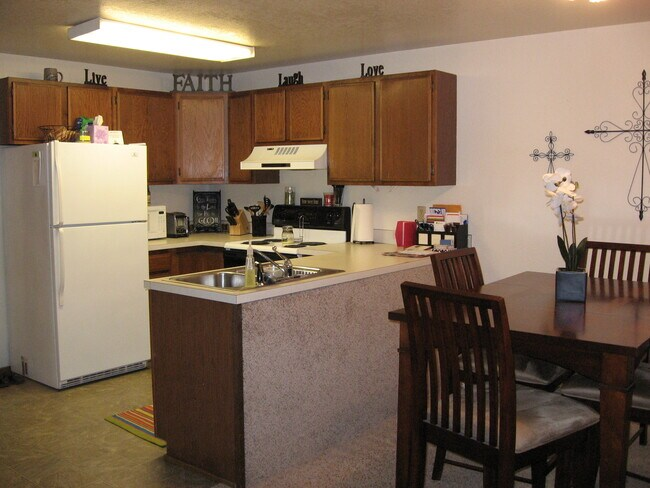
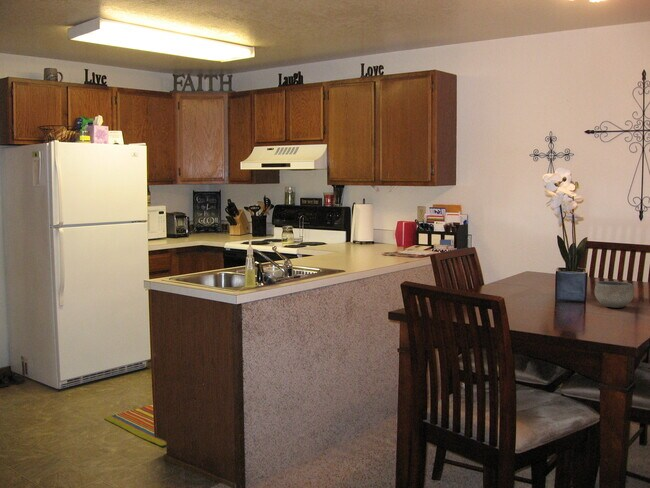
+ bowl [594,280,635,309]
